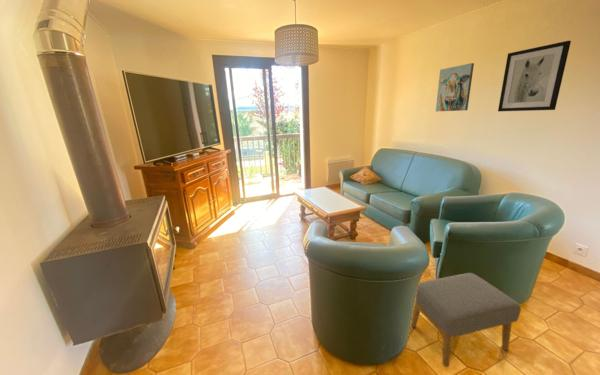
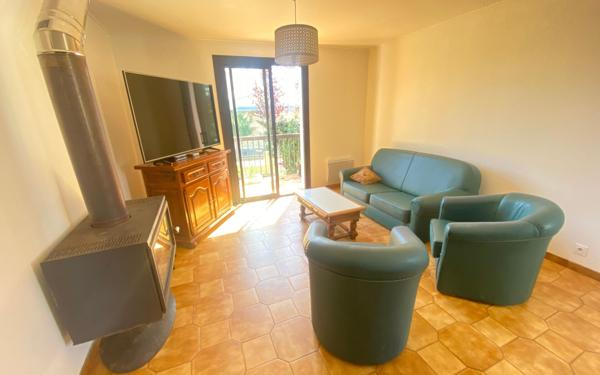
- wall art [435,62,475,112]
- footstool [410,272,522,368]
- wall art [497,40,572,112]
